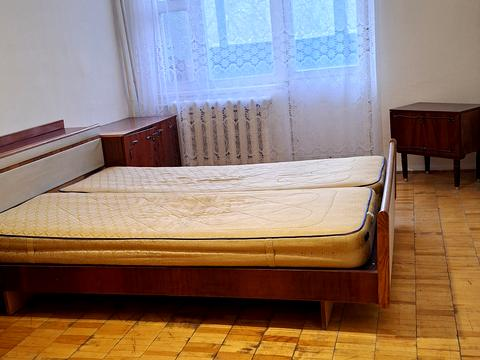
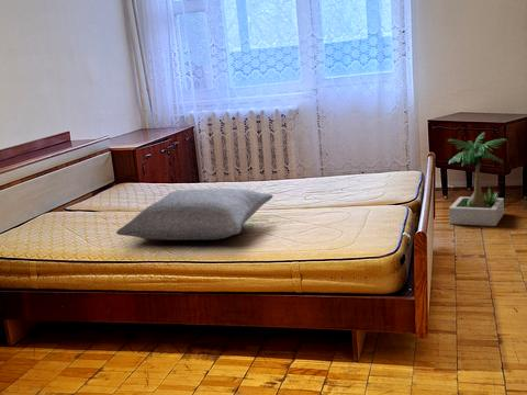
+ pillow [115,188,274,241]
+ potted plant [448,132,508,227]
